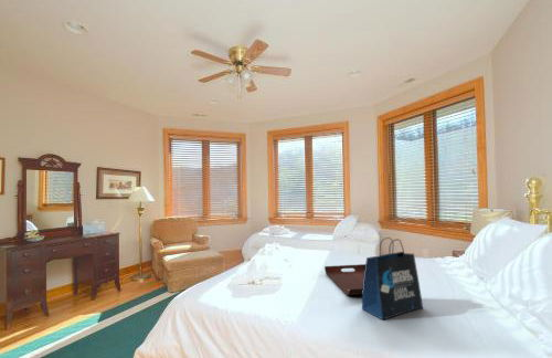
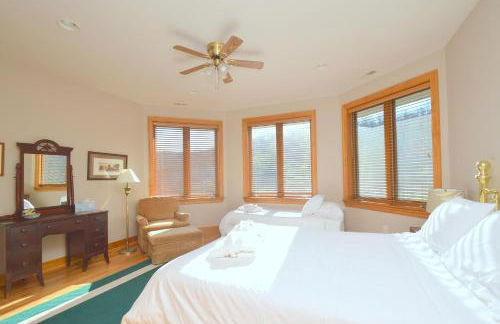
- tote bag [361,236,424,322]
- serving tray [323,263,365,296]
